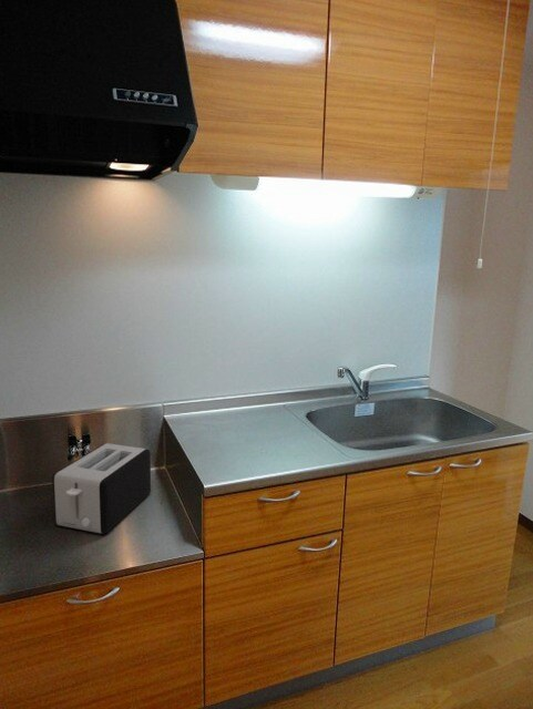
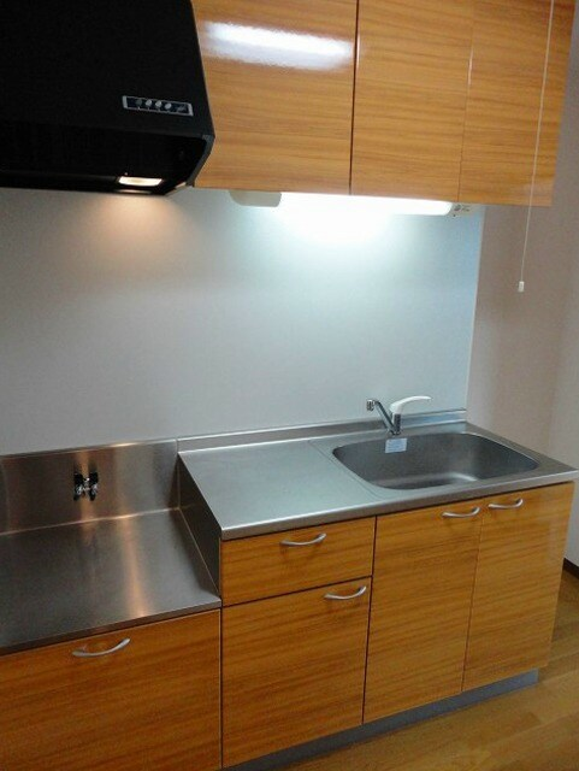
- toaster [51,442,152,535]
